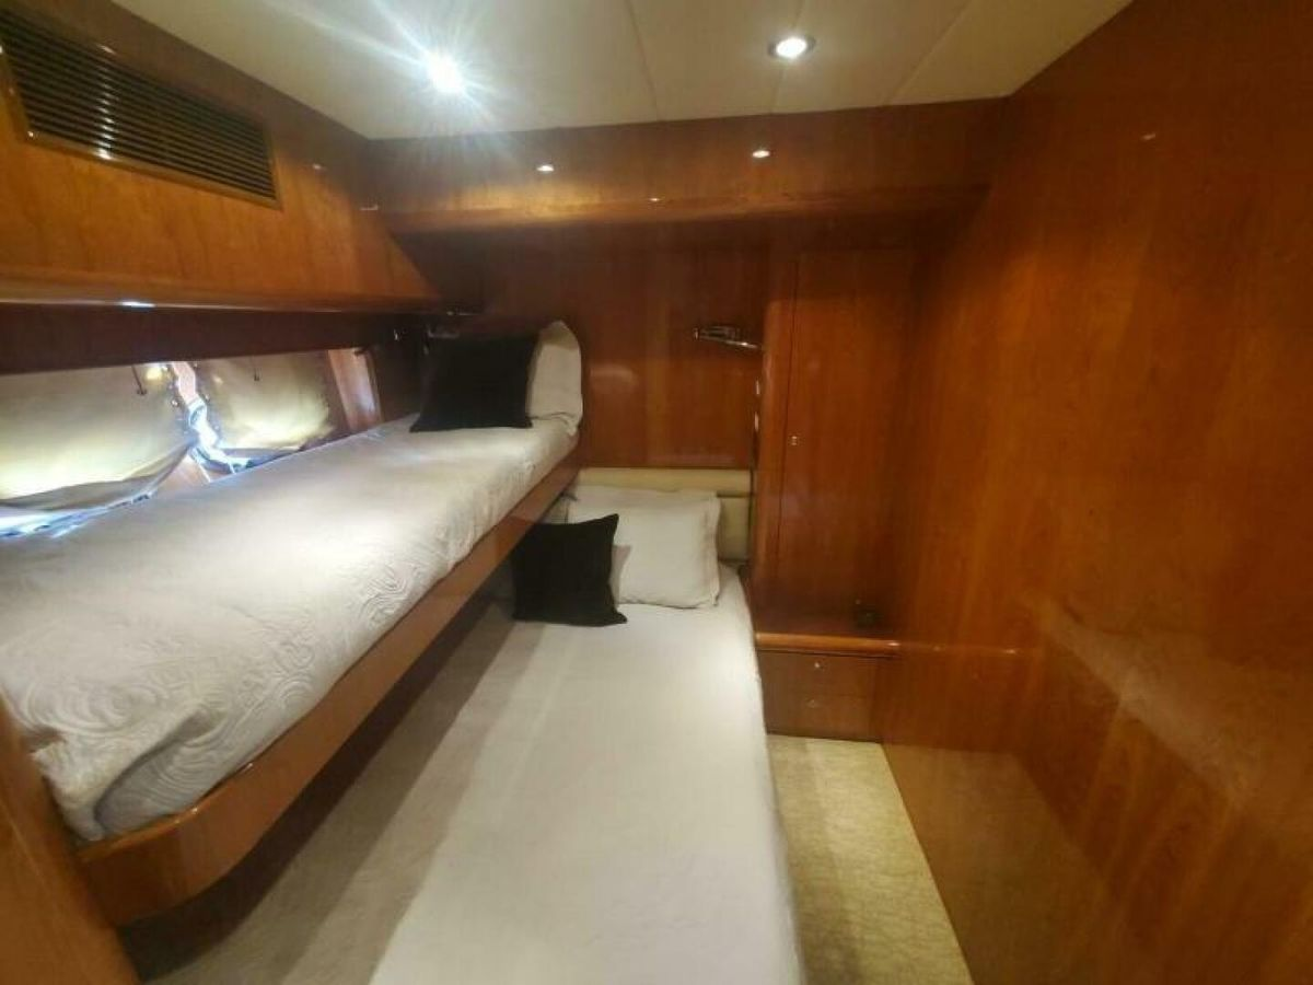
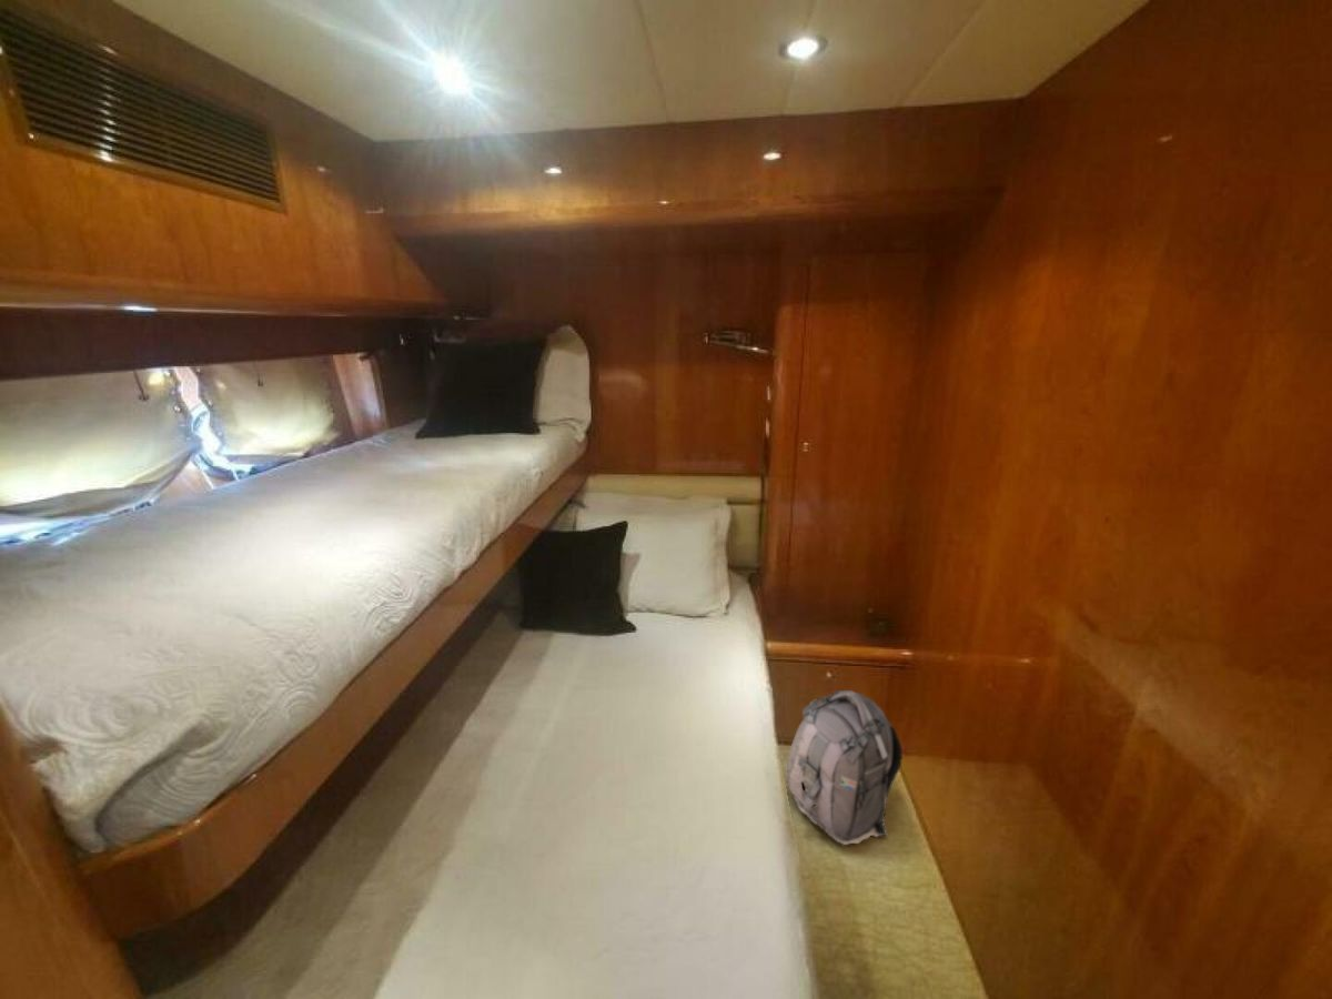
+ backpack [784,689,904,846]
